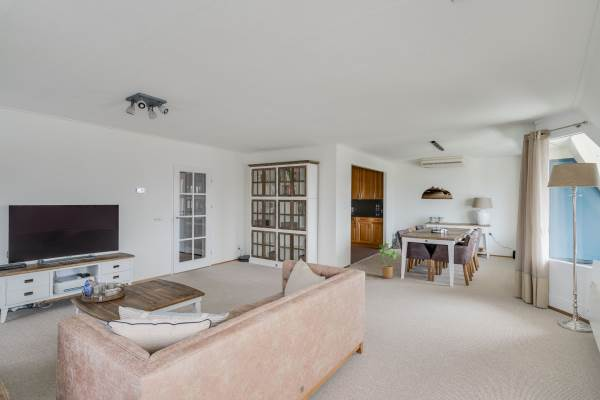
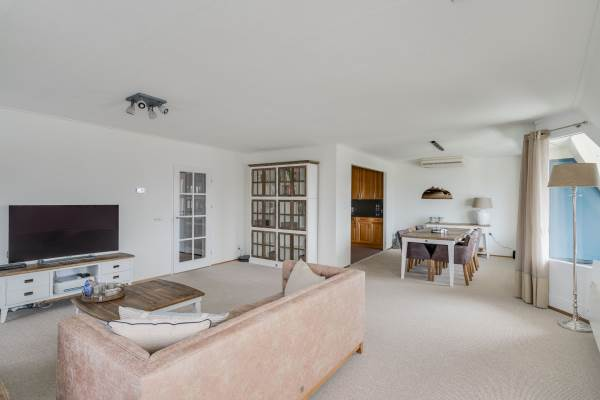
- house plant [378,242,399,280]
